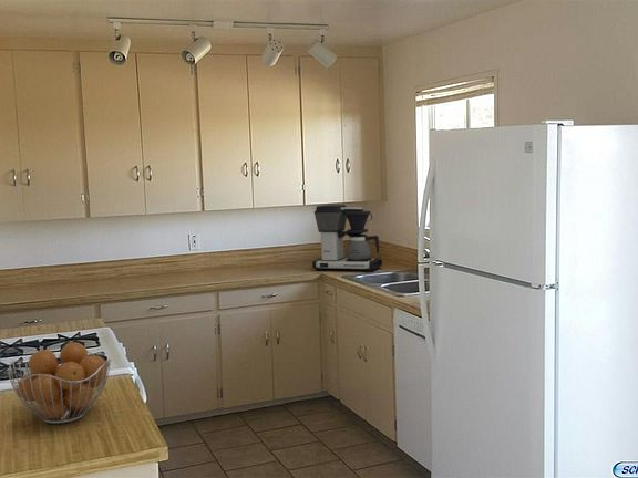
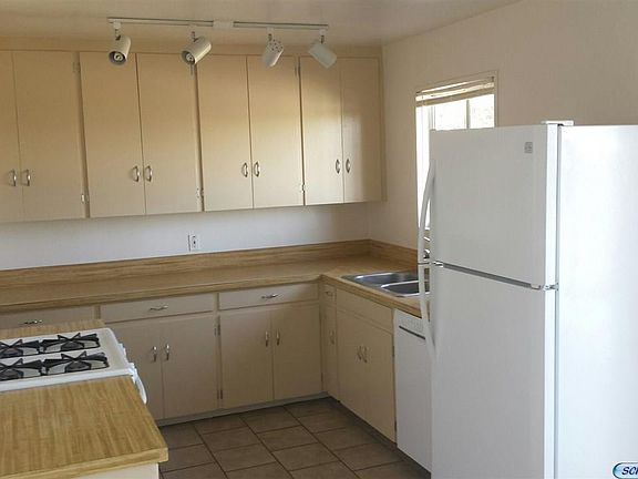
- coffee maker [311,204,383,272]
- fruit basket [8,342,112,425]
